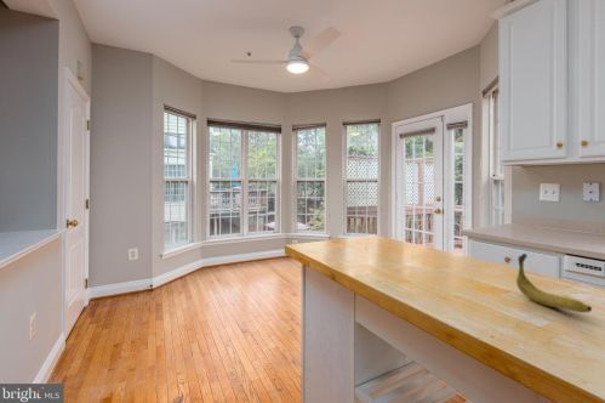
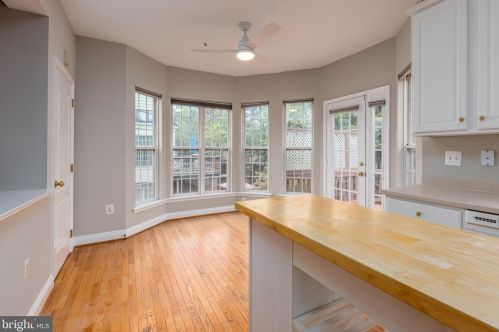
- banana [515,252,593,313]
